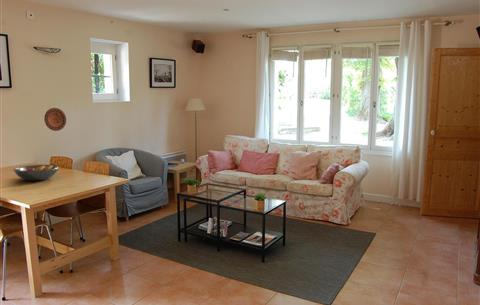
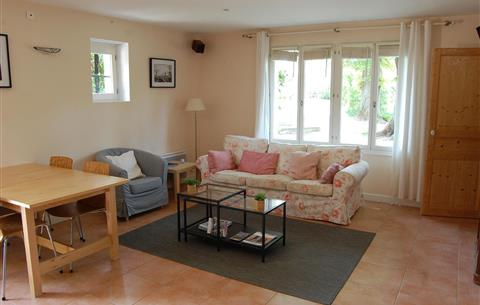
- fruit bowl [13,164,60,182]
- decorative plate [43,107,67,132]
